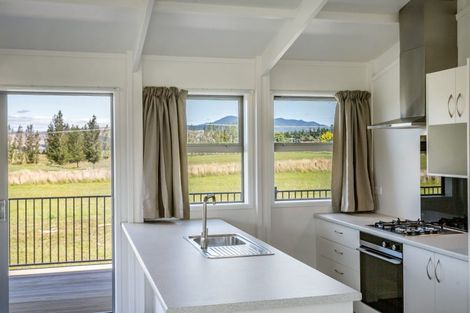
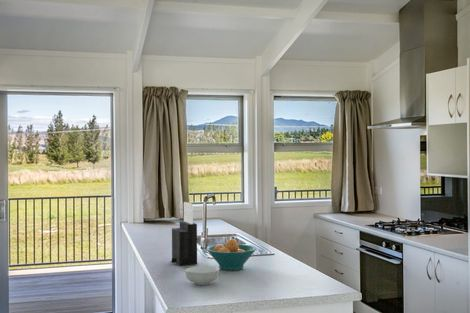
+ fruit bowl [205,238,257,271]
+ cereal bowl [184,265,220,286]
+ knife block [171,201,198,267]
